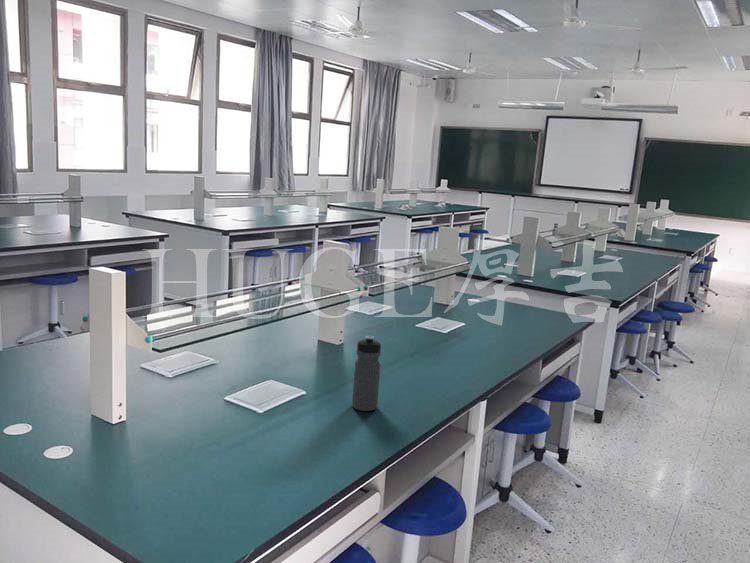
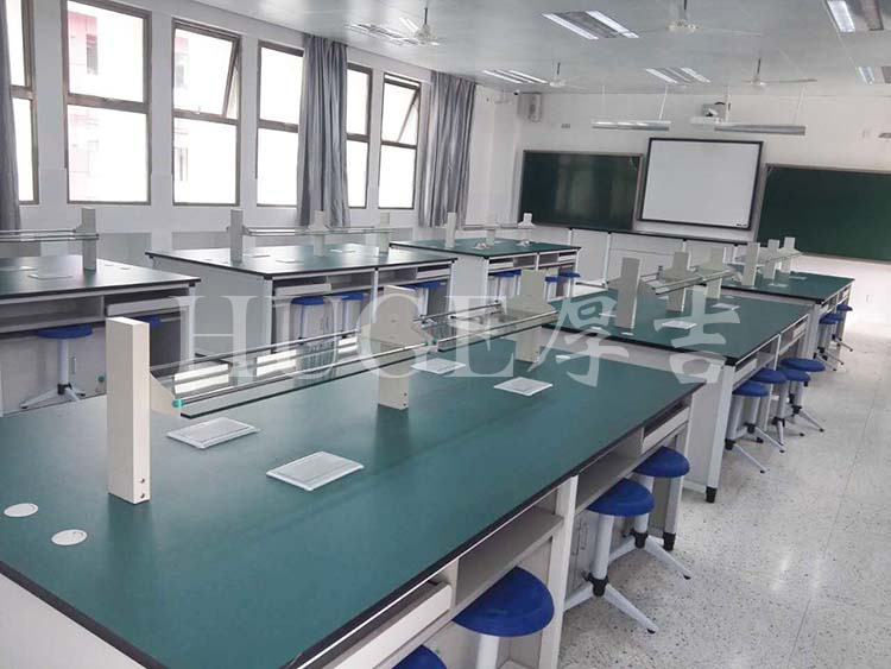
- water bottle [351,335,382,412]
